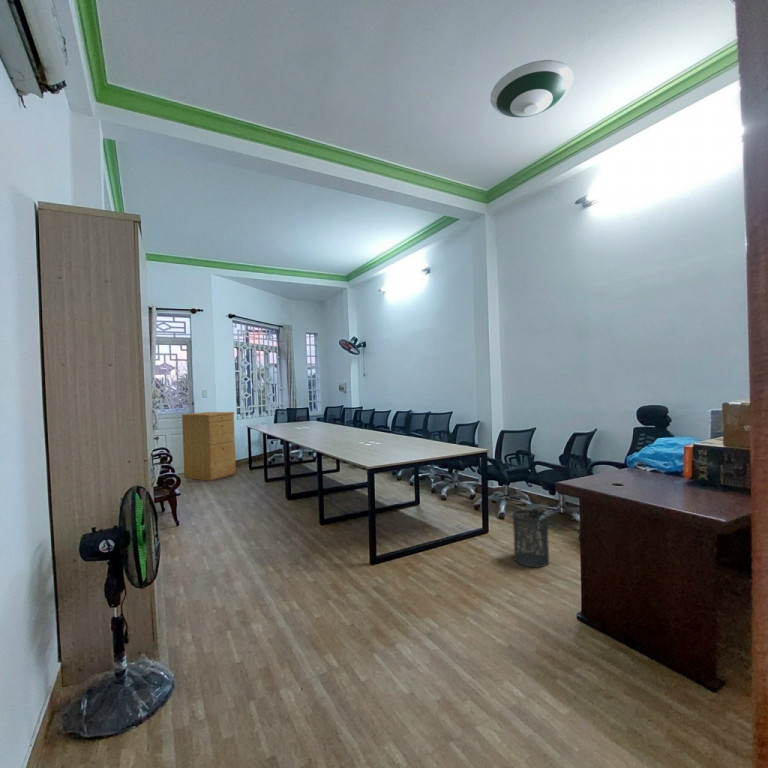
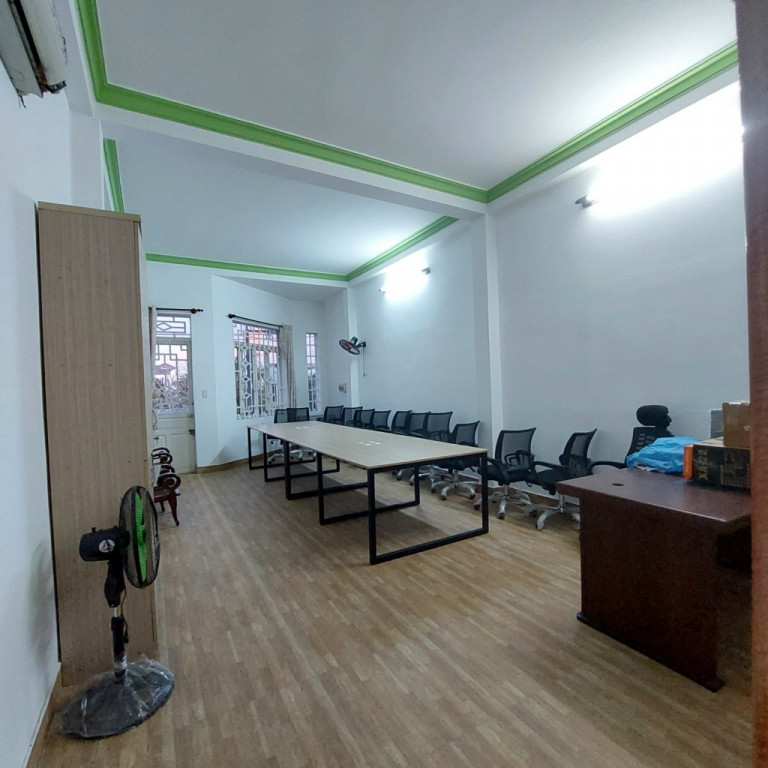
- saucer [489,59,574,118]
- filing cabinet [181,411,237,482]
- trash can [511,509,550,569]
